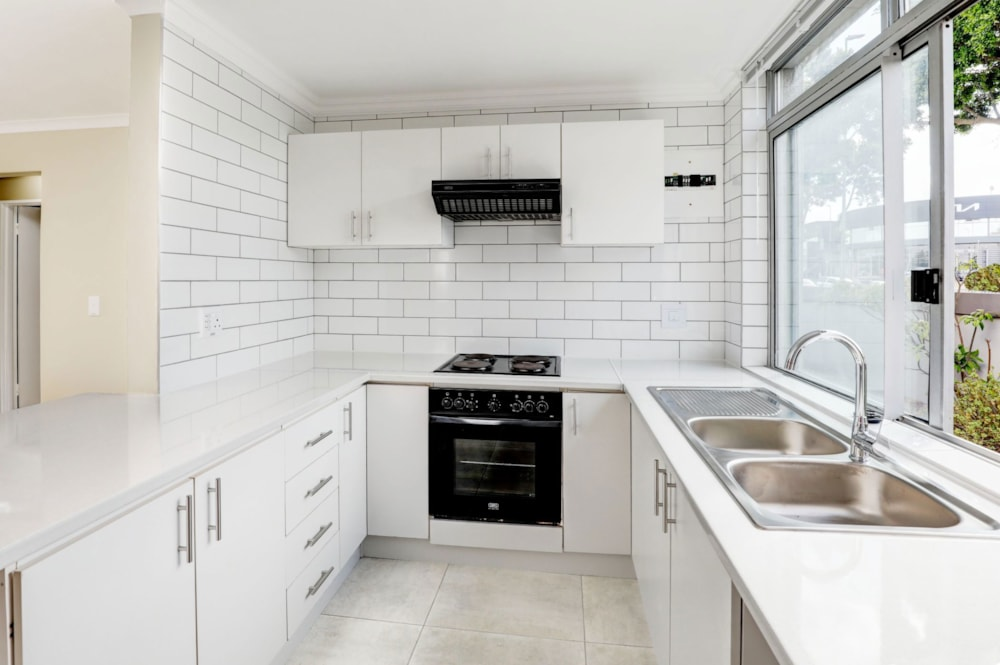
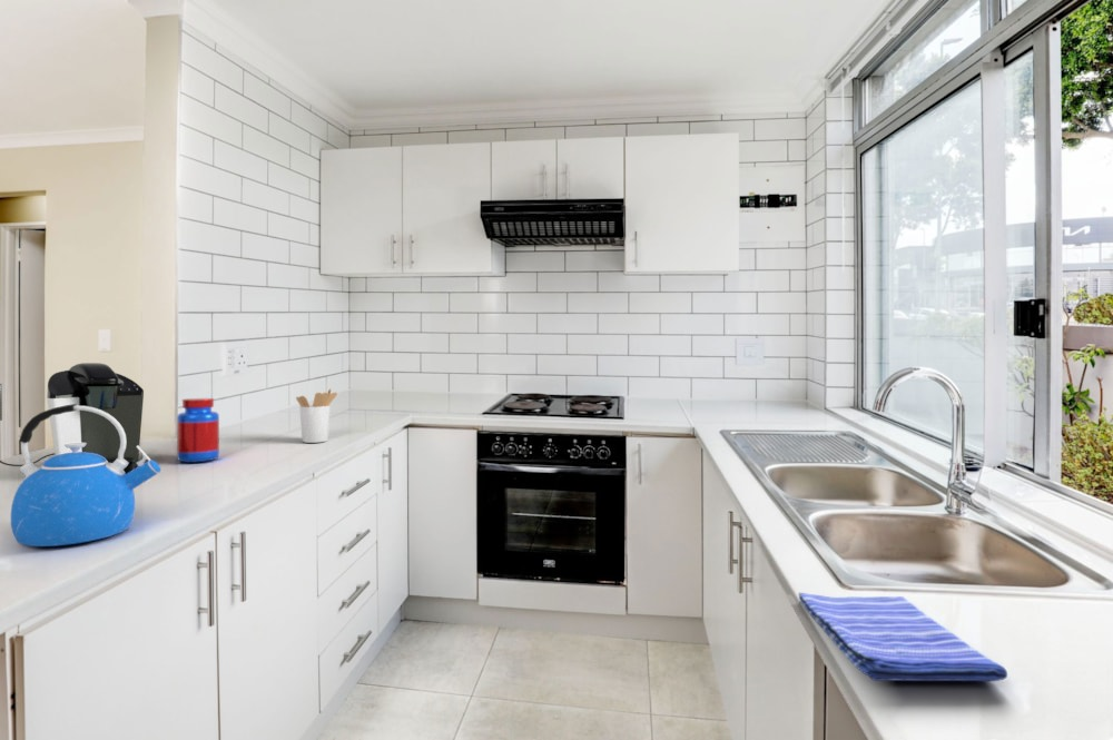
+ kettle [10,404,161,547]
+ coffee maker [0,362,145,474]
+ dish towel [798,592,1008,682]
+ jar [176,397,220,463]
+ utensil holder [295,387,338,444]
